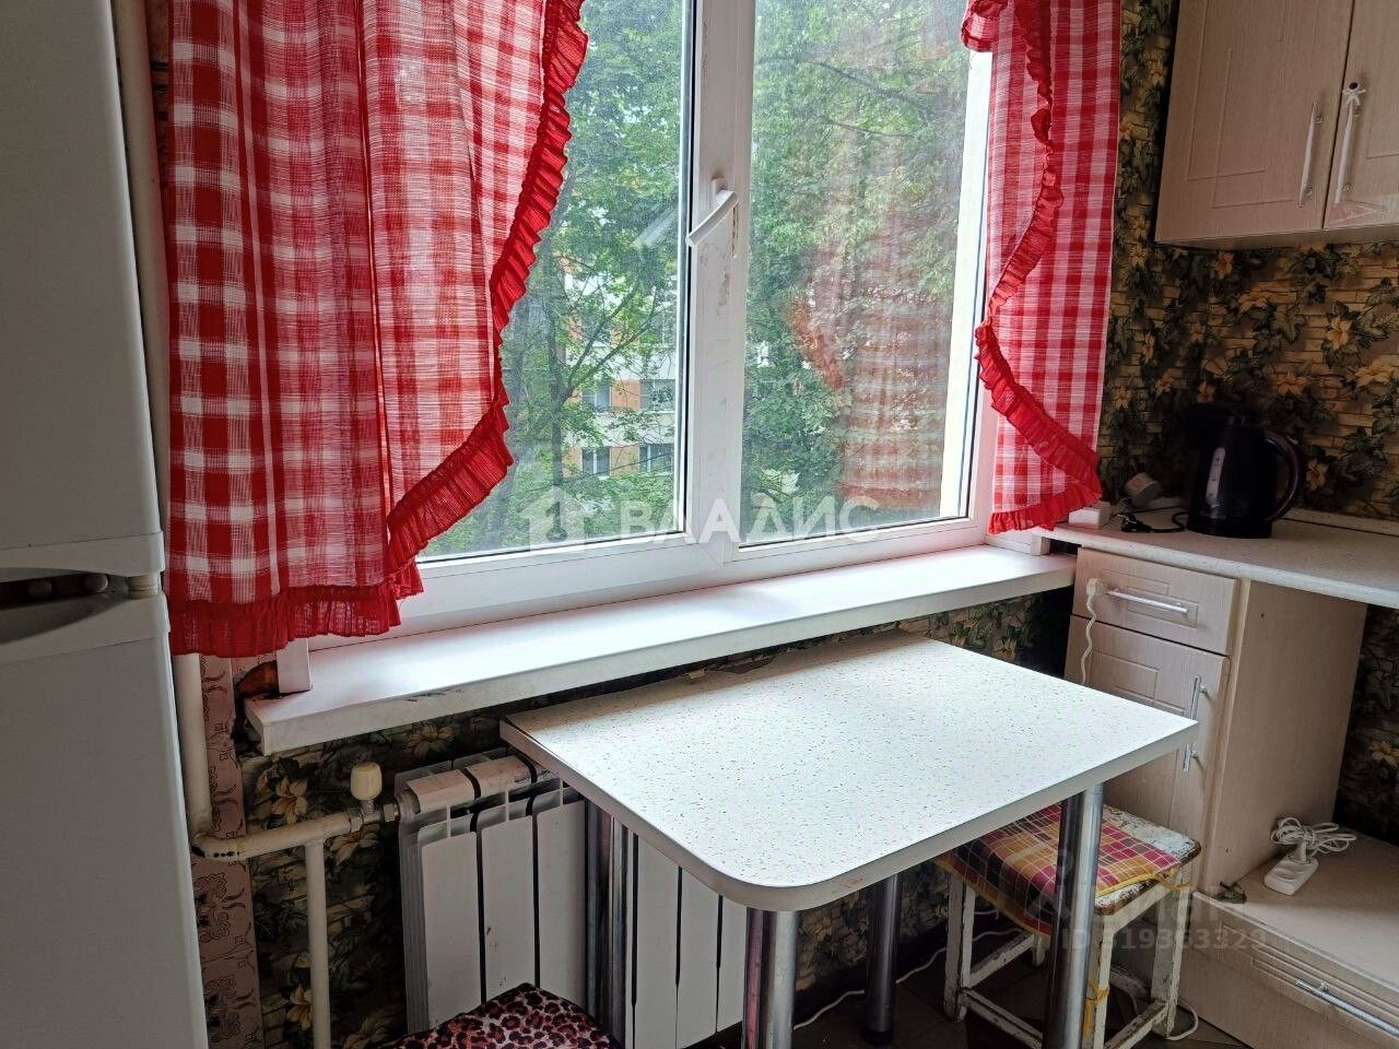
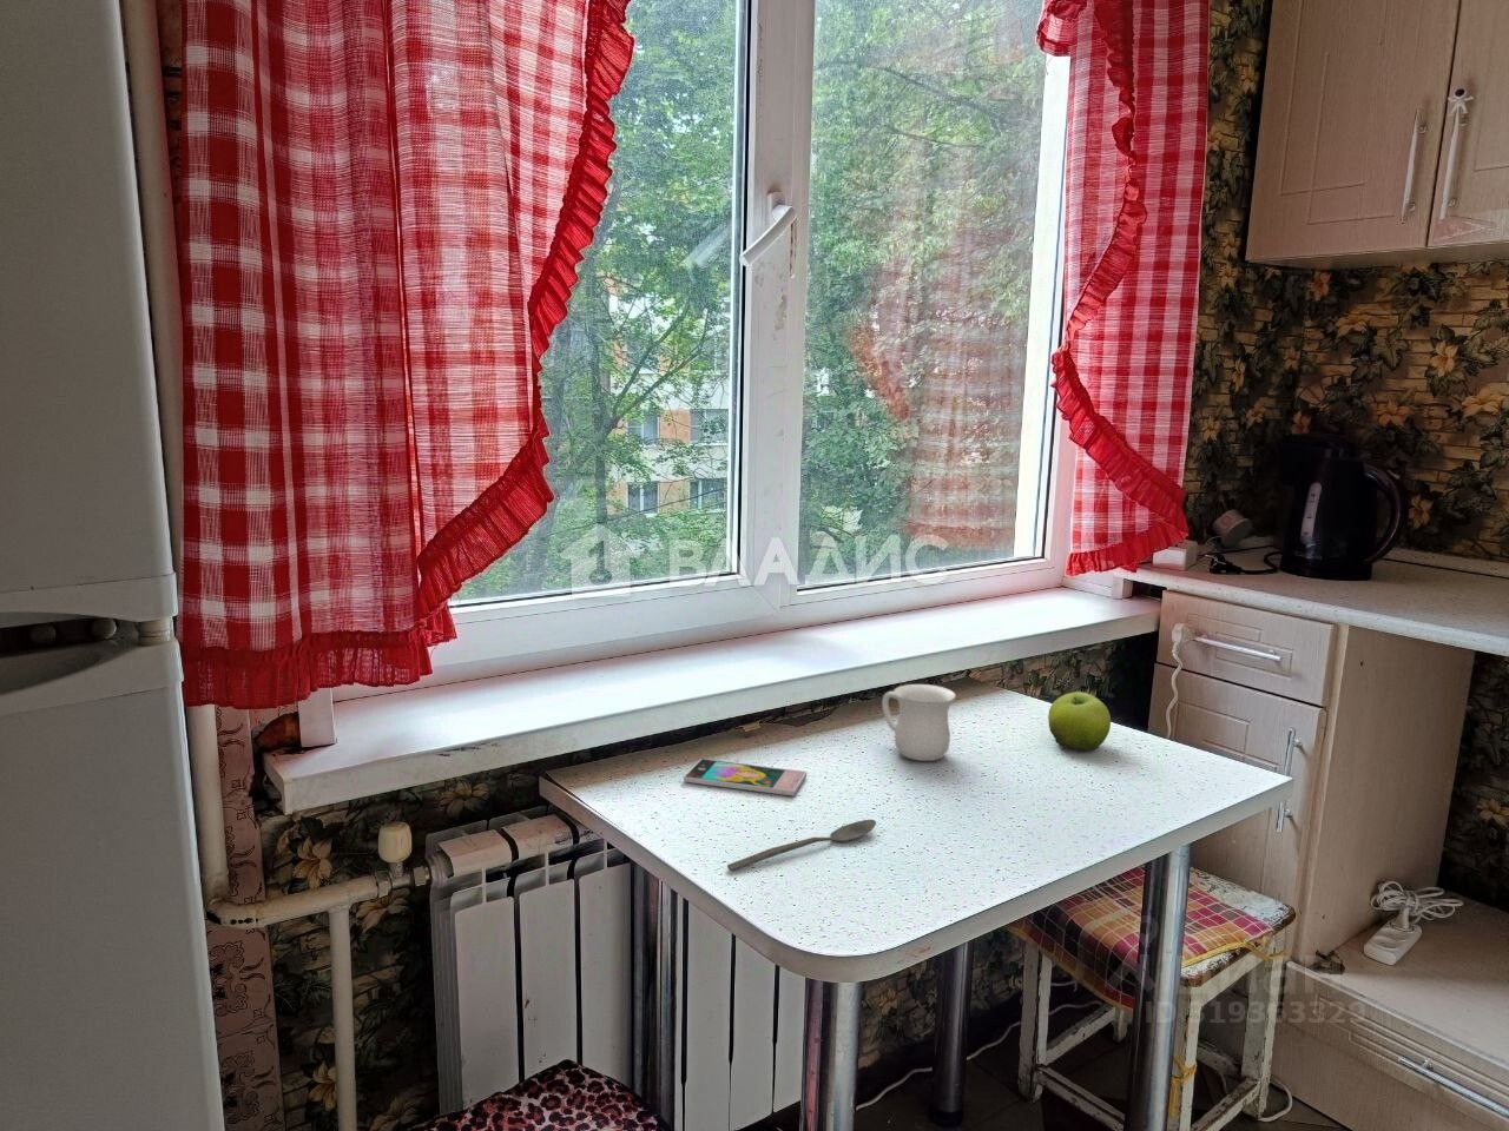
+ fruit [1047,690,1112,753]
+ mug [880,683,958,763]
+ smartphone [682,758,808,796]
+ spoon [726,819,877,872]
